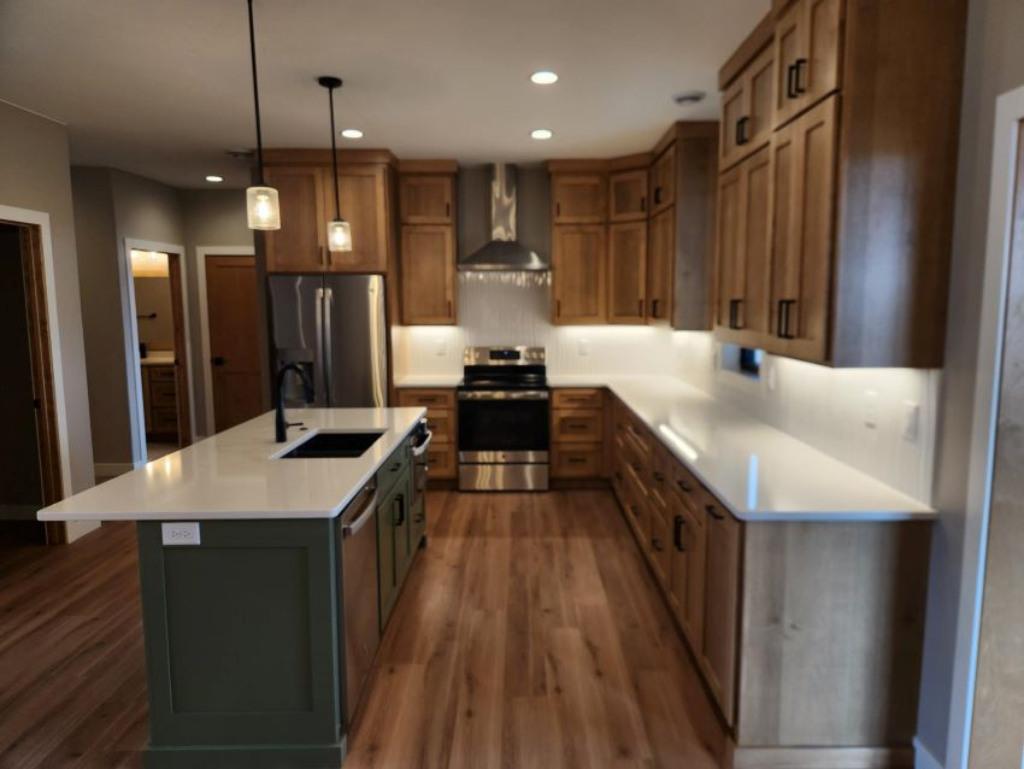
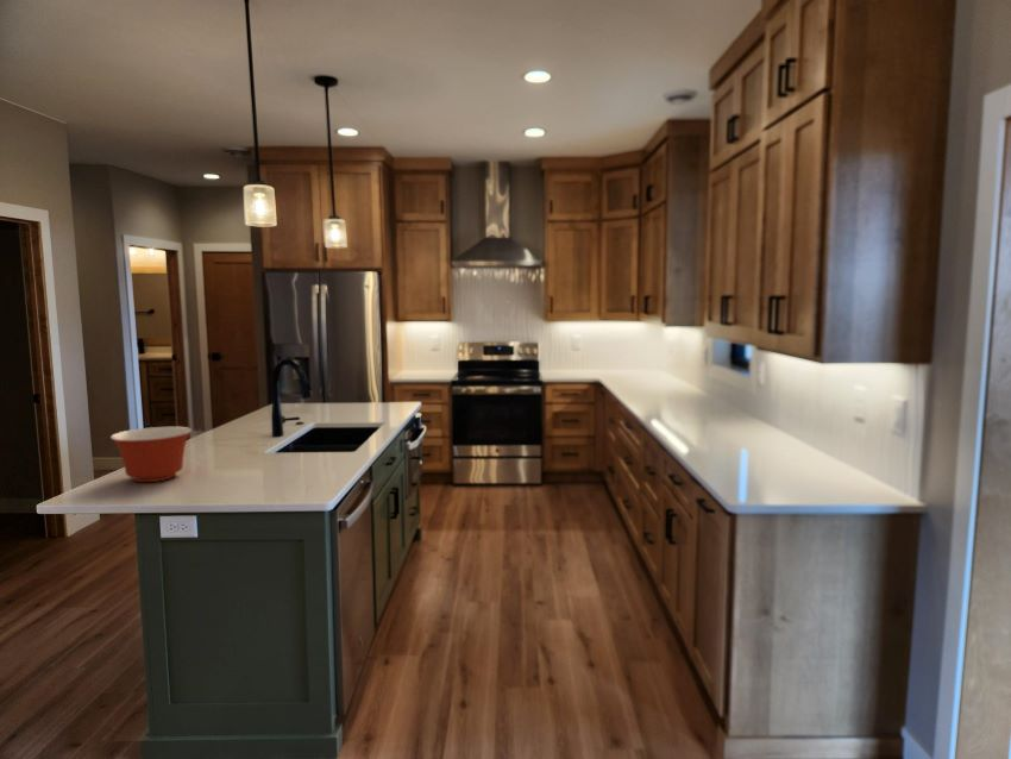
+ mixing bowl [109,426,193,483]
